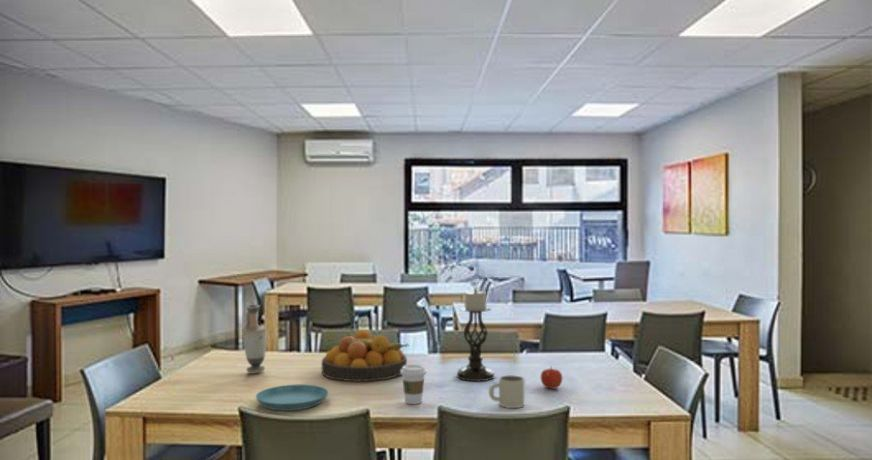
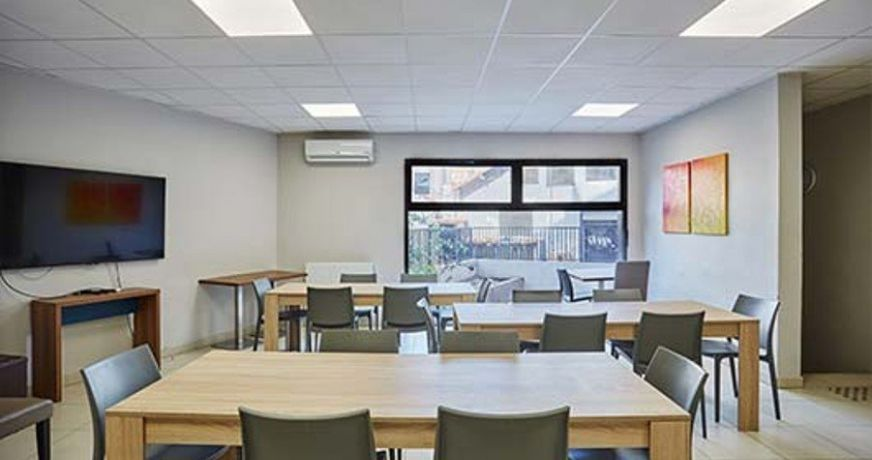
- coffee cup [401,363,427,405]
- mug [488,374,525,409]
- saucer [255,384,329,412]
- apple [540,365,563,390]
- vase [242,304,267,375]
- candle holder [456,287,495,382]
- fruit bowl [321,329,409,382]
